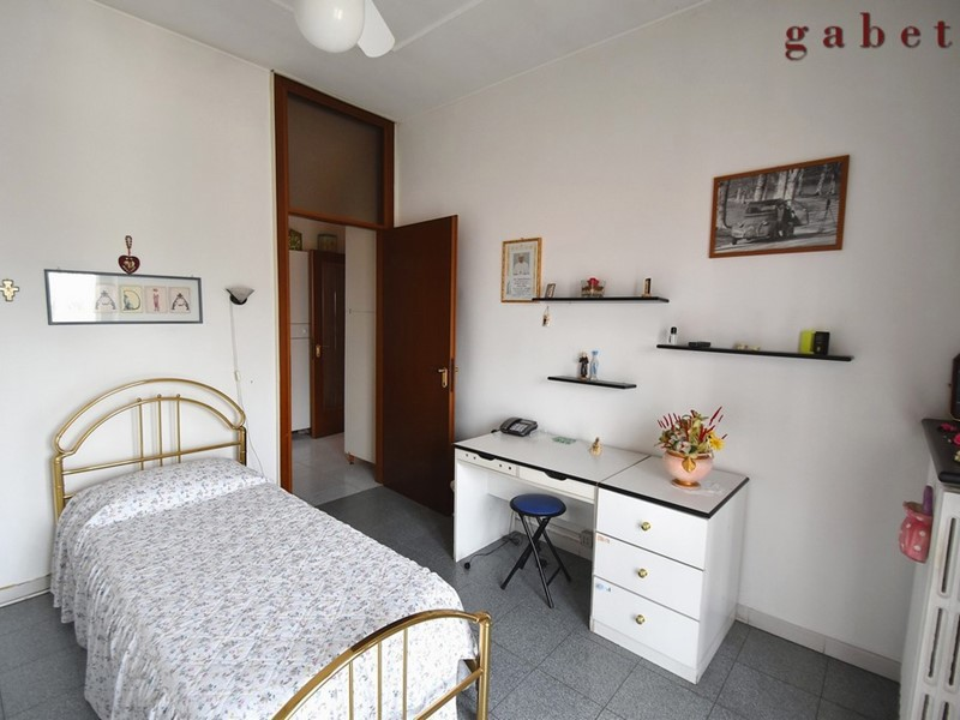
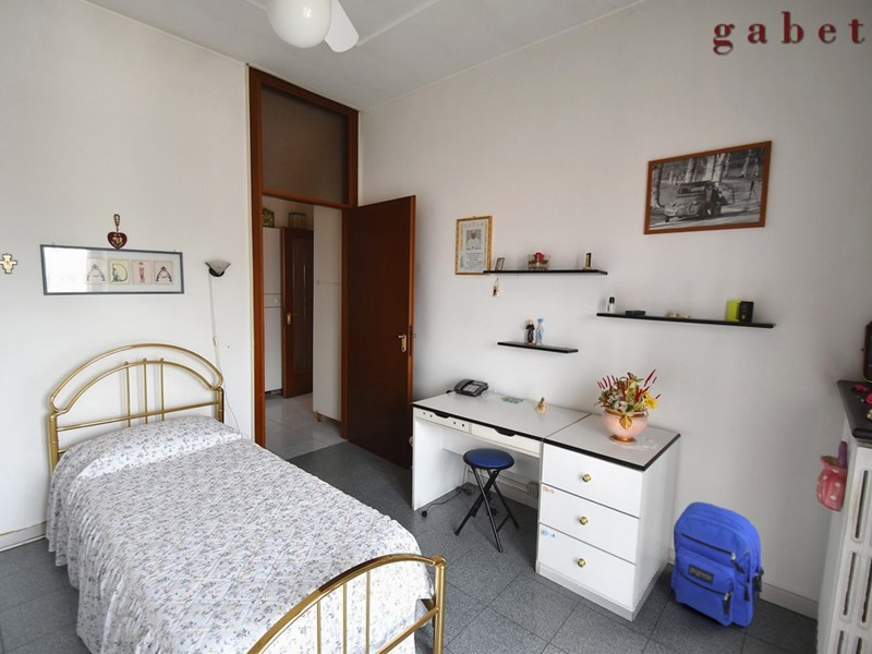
+ backpack [669,500,765,628]
